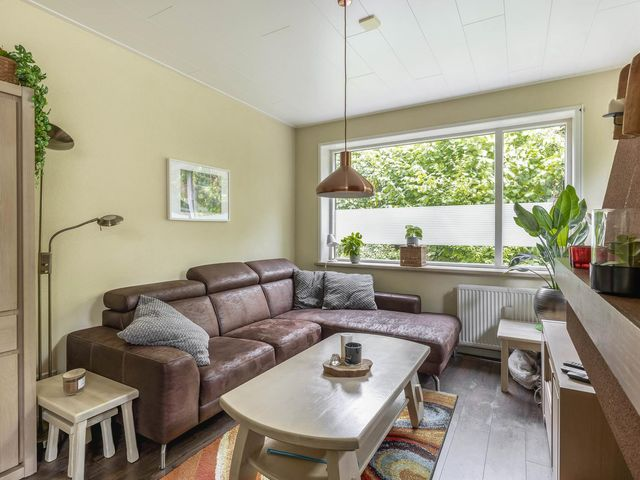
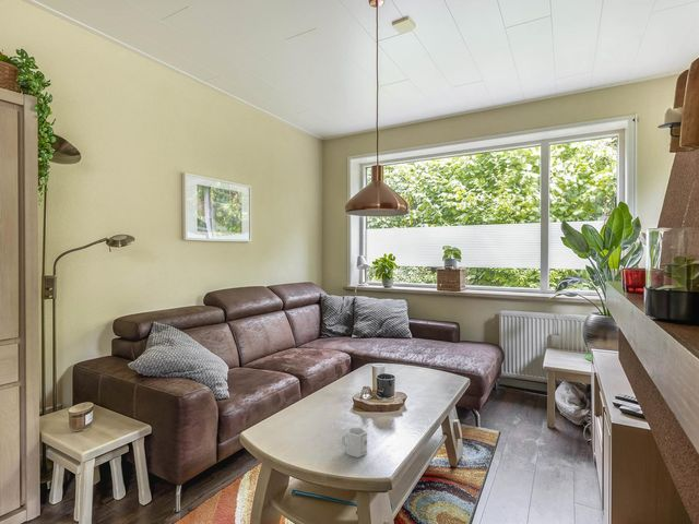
+ cup [341,426,368,458]
